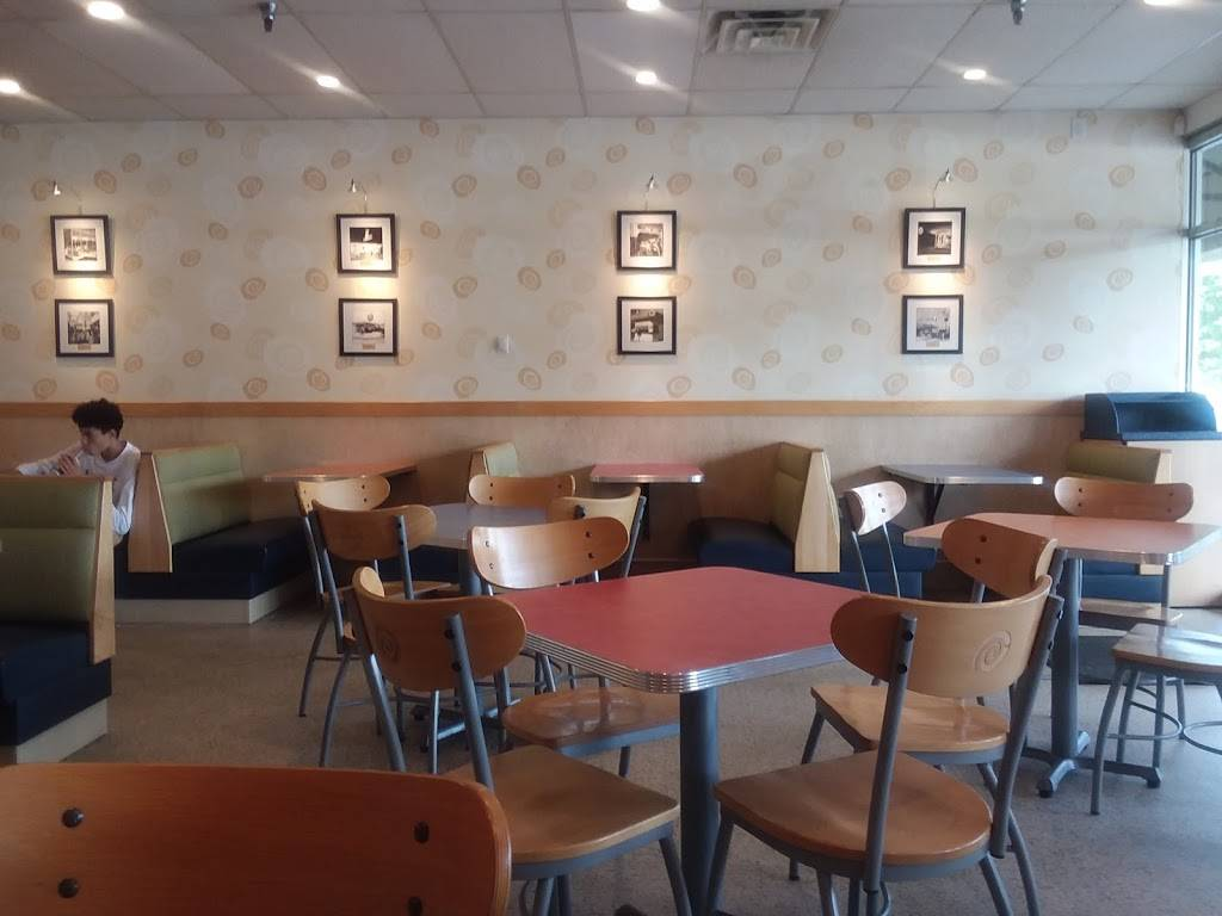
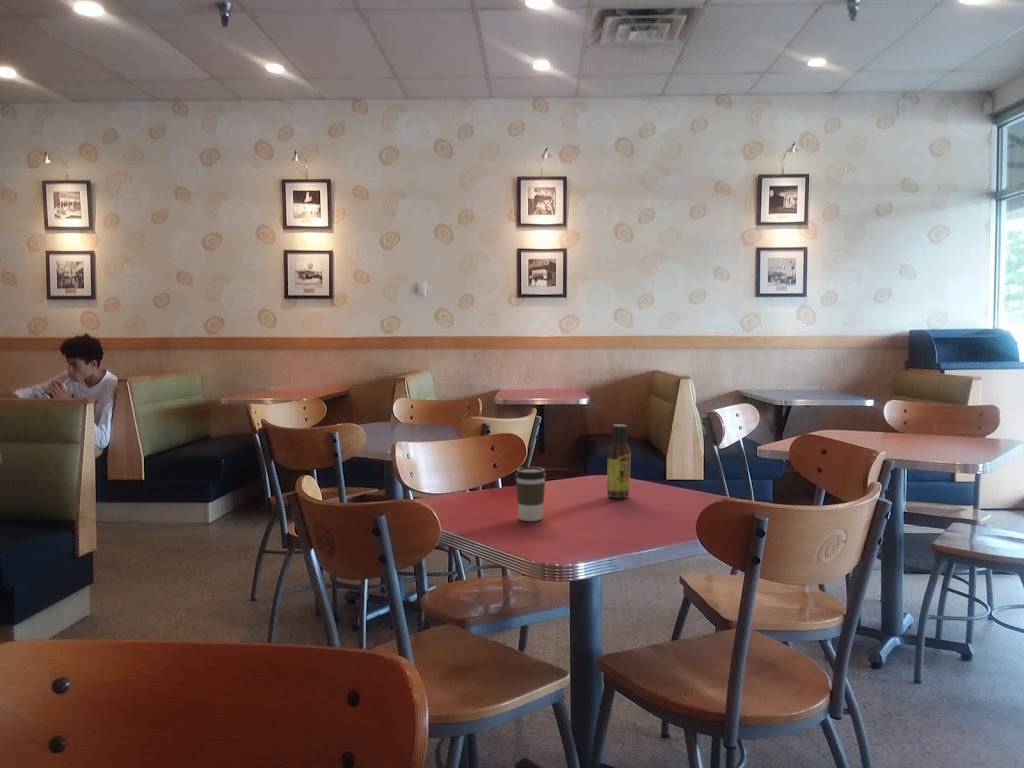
+ coffee cup [514,466,547,522]
+ sauce bottle [606,423,632,499]
